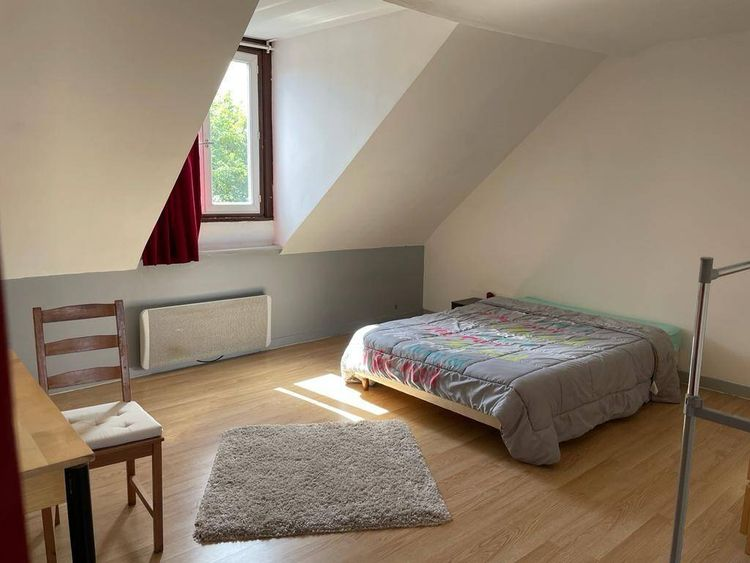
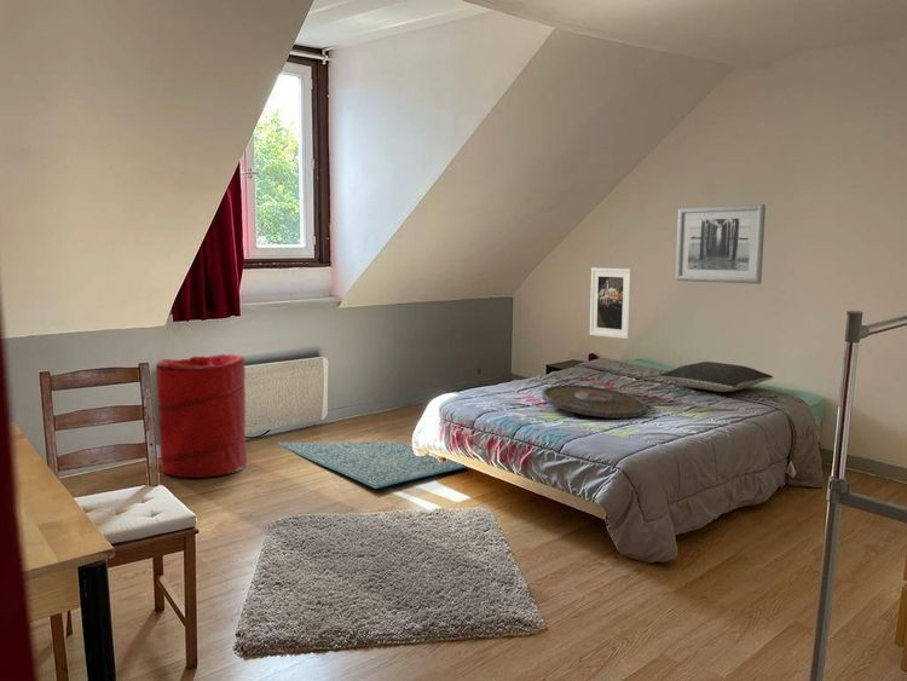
+ rug [275,440,468,490]
+ laundry hamper [155,353,248,479]
+ wall art [675,203,767,285]
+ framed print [589,266,634,340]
+ pillow [657,360,774,393]
+ serving tray [541,383,648,420]
